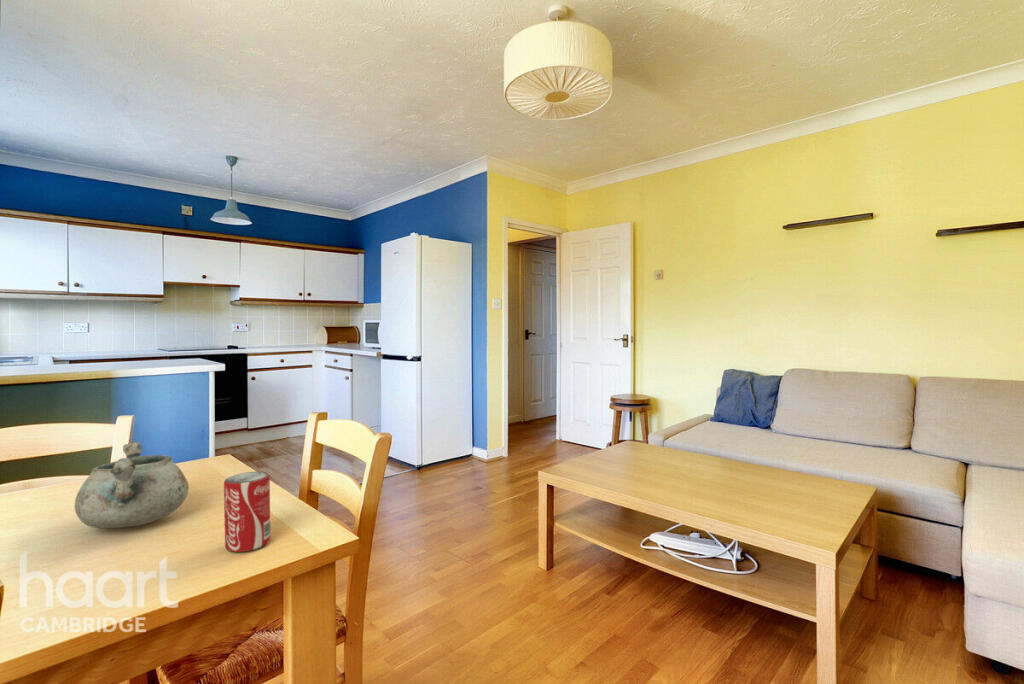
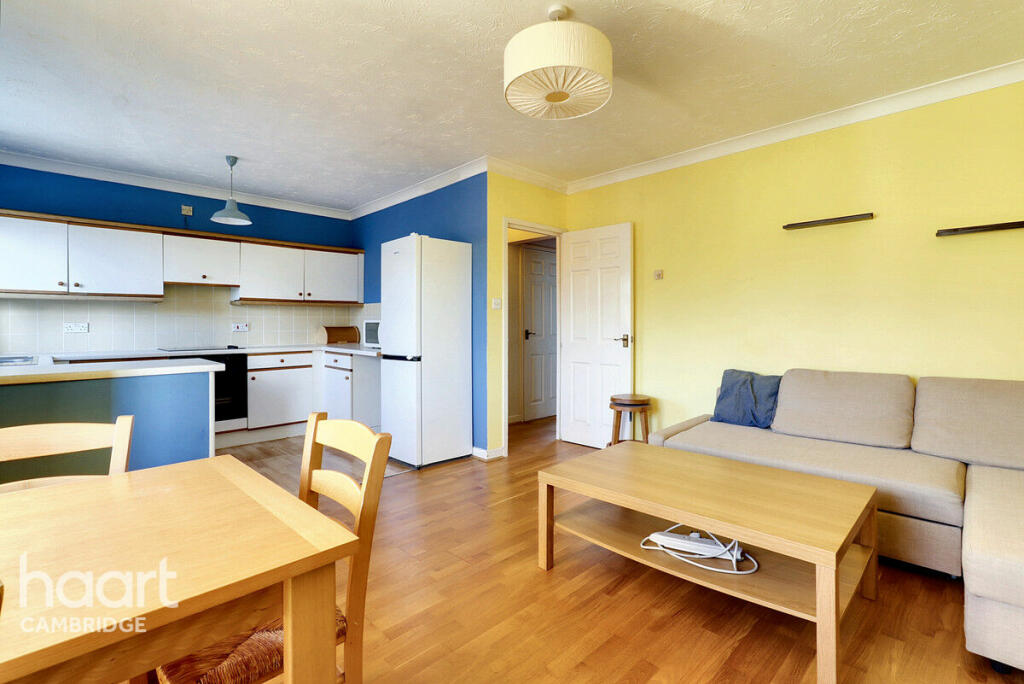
- decorative bowl [74,440,190,529]
- beverage can [223,471,272,553]
